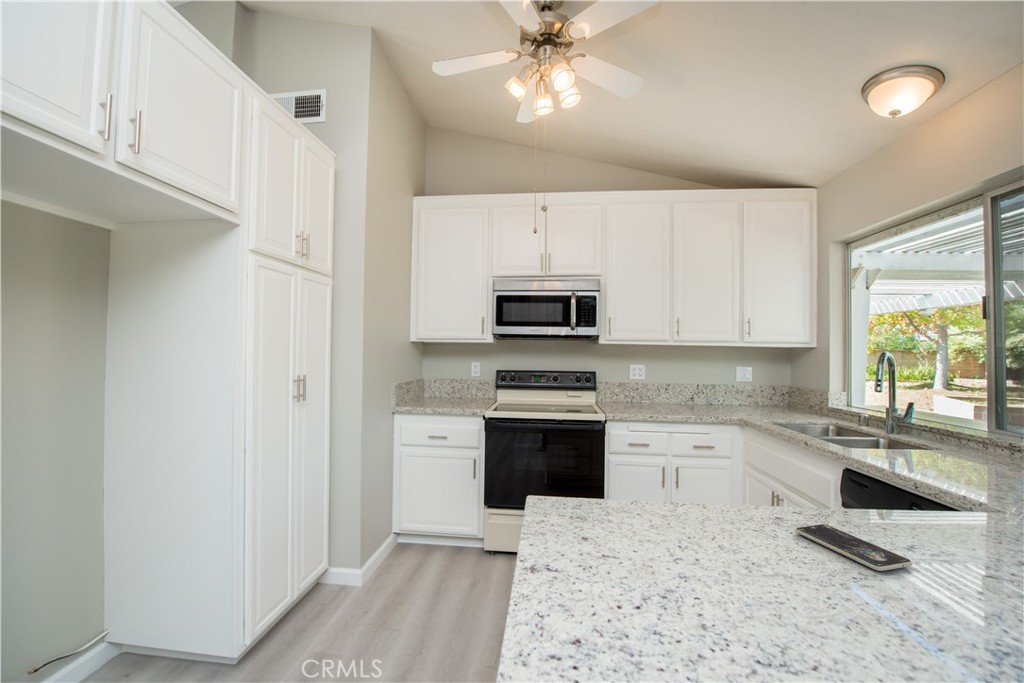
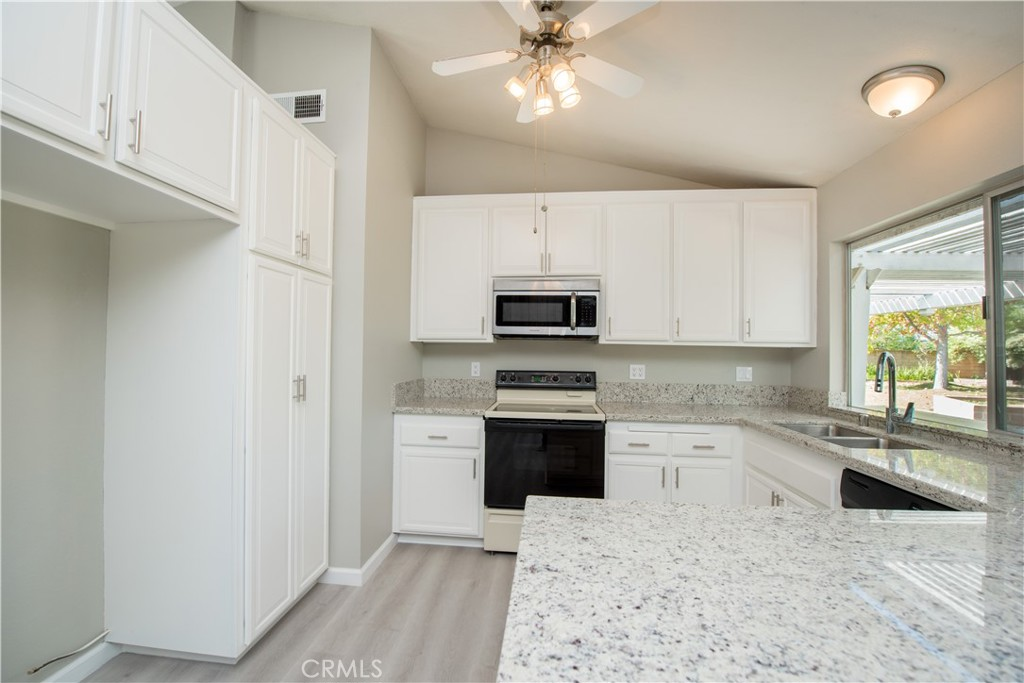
- smartphone [794,523,914,572]
